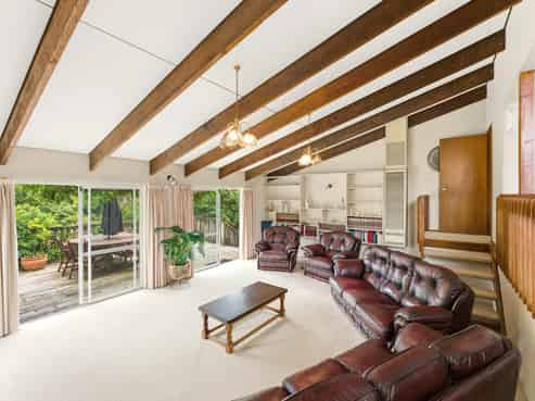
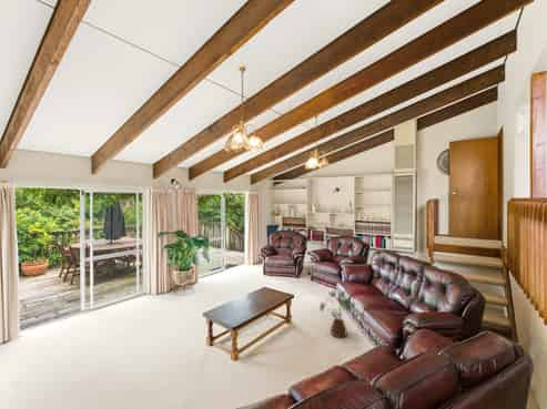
+ house plant [318,289,358,338]
